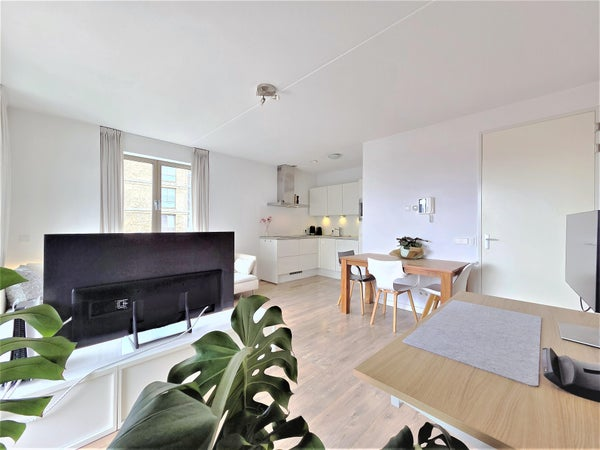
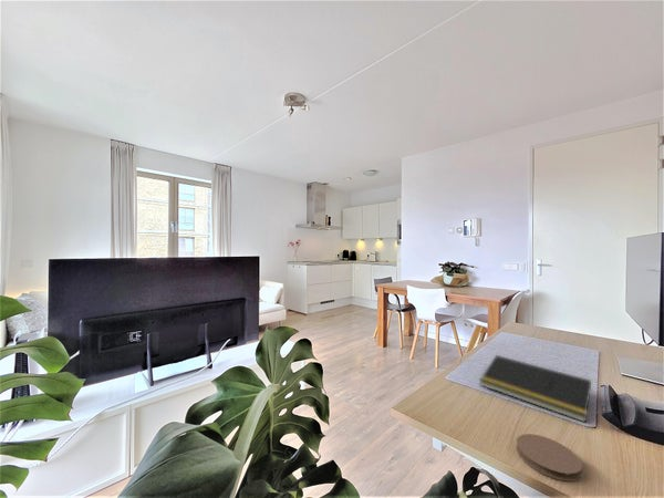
+ notepad [478,354,592,423]
+ coaster [516,433,583,483]
